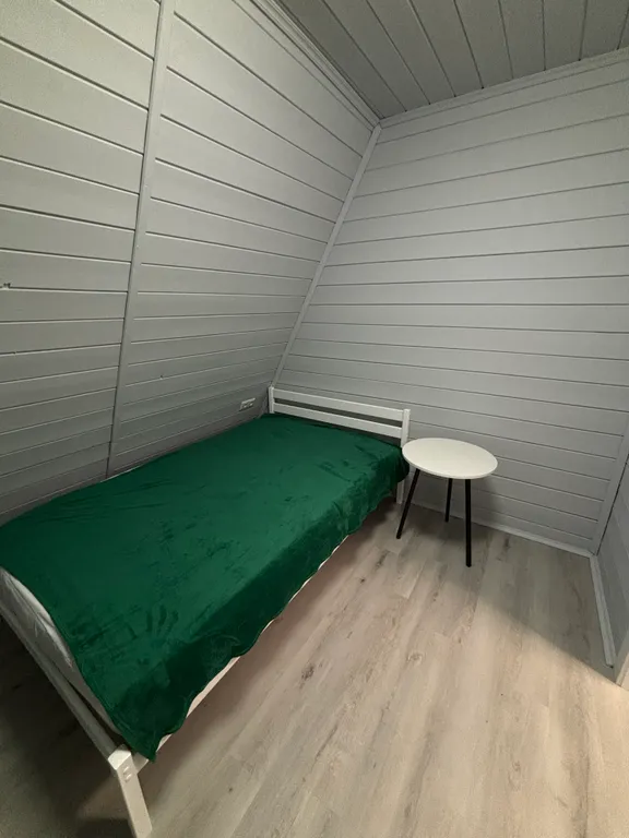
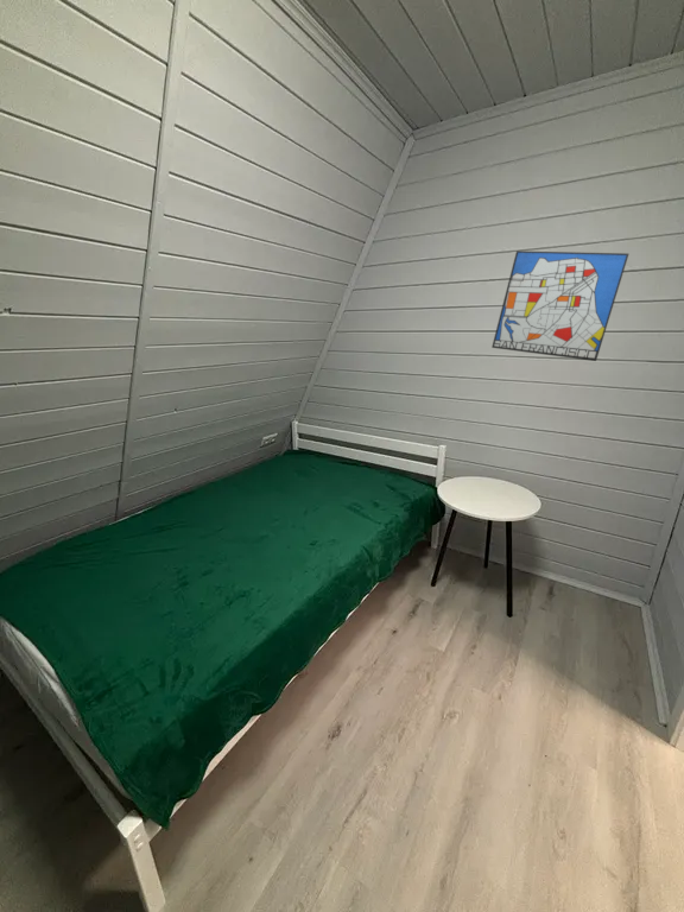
+ wall art [490,249,629,362]
